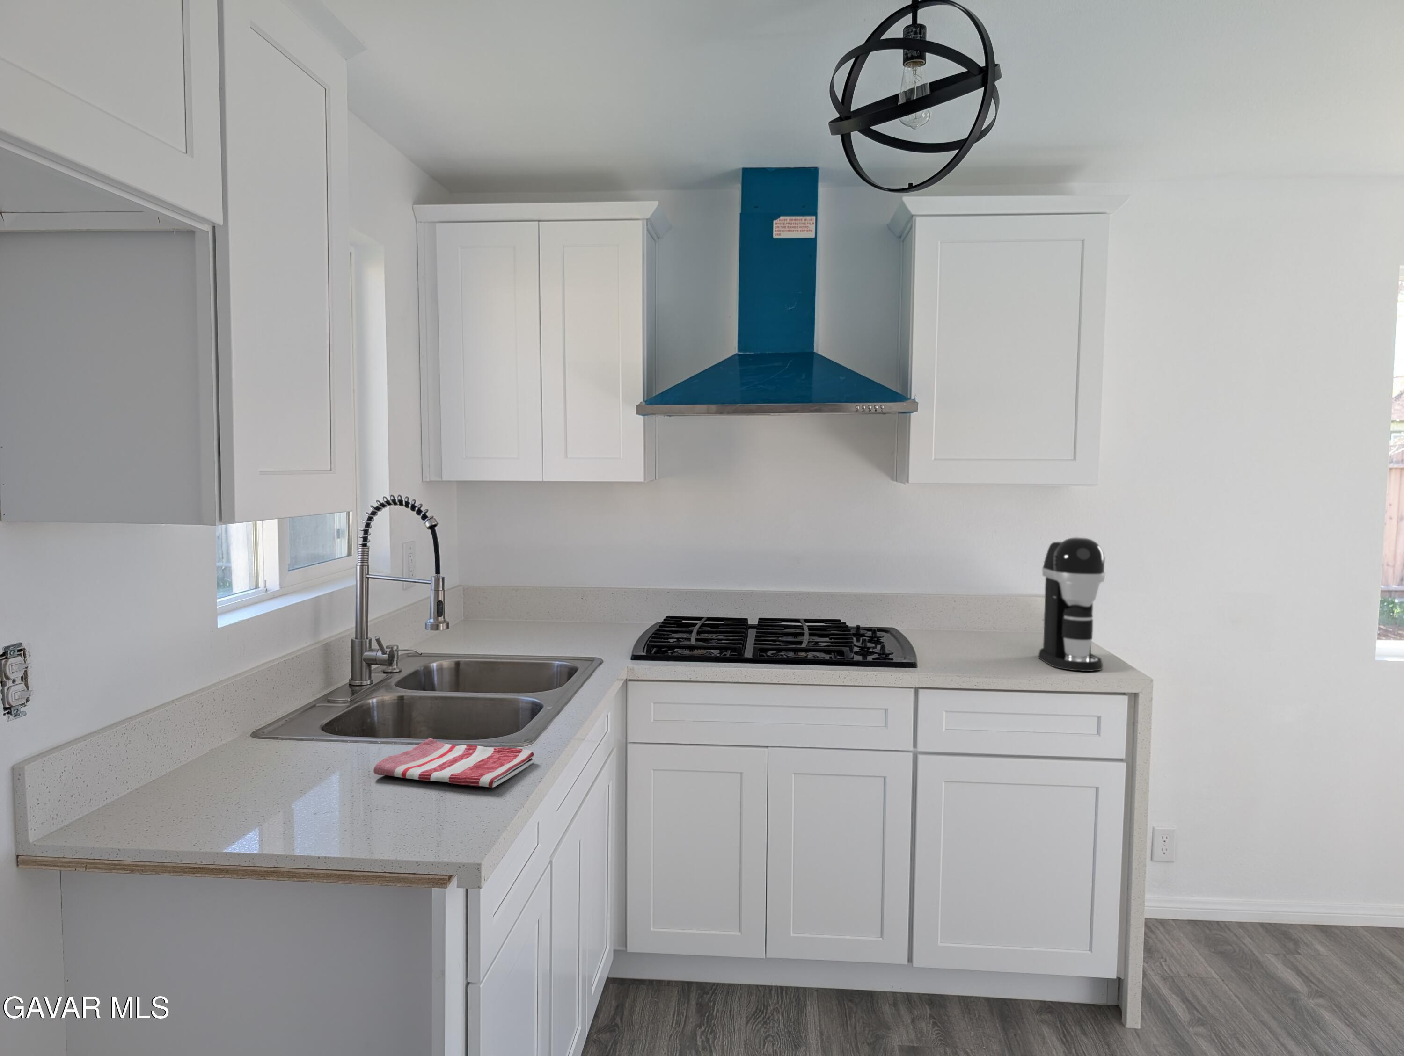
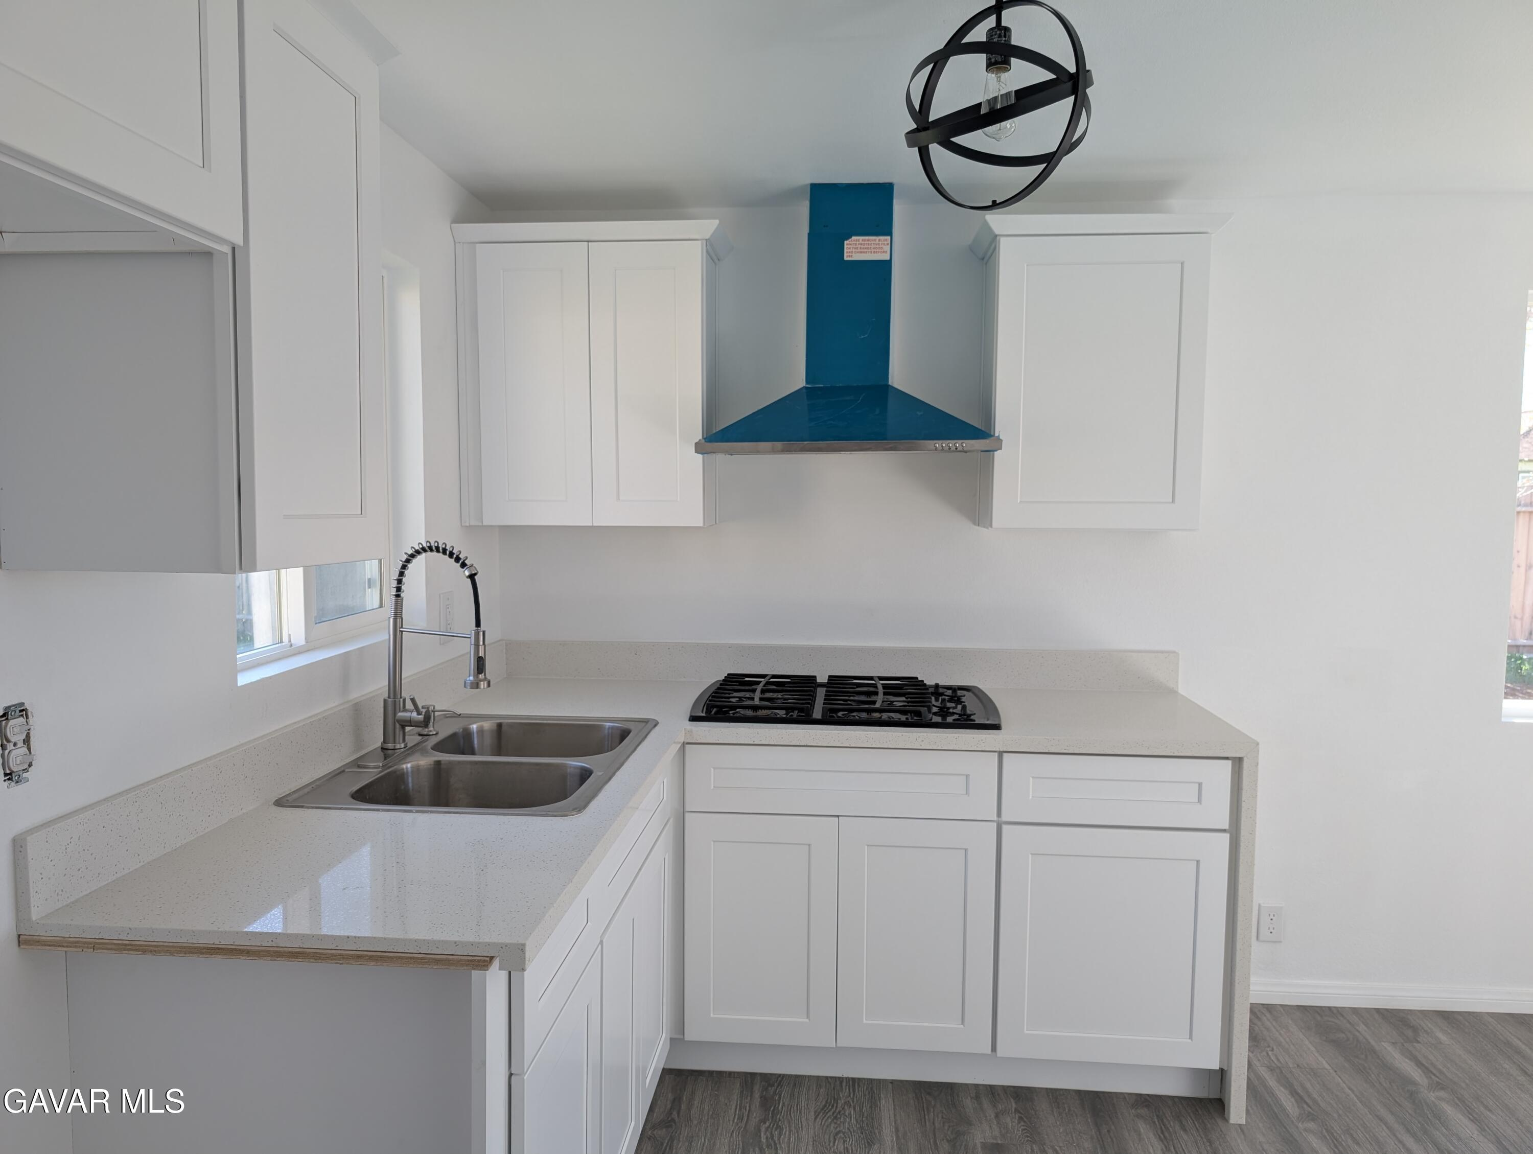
- coffee maker [1038,537,1105,671]
- dish towel [373,738,535,788]
